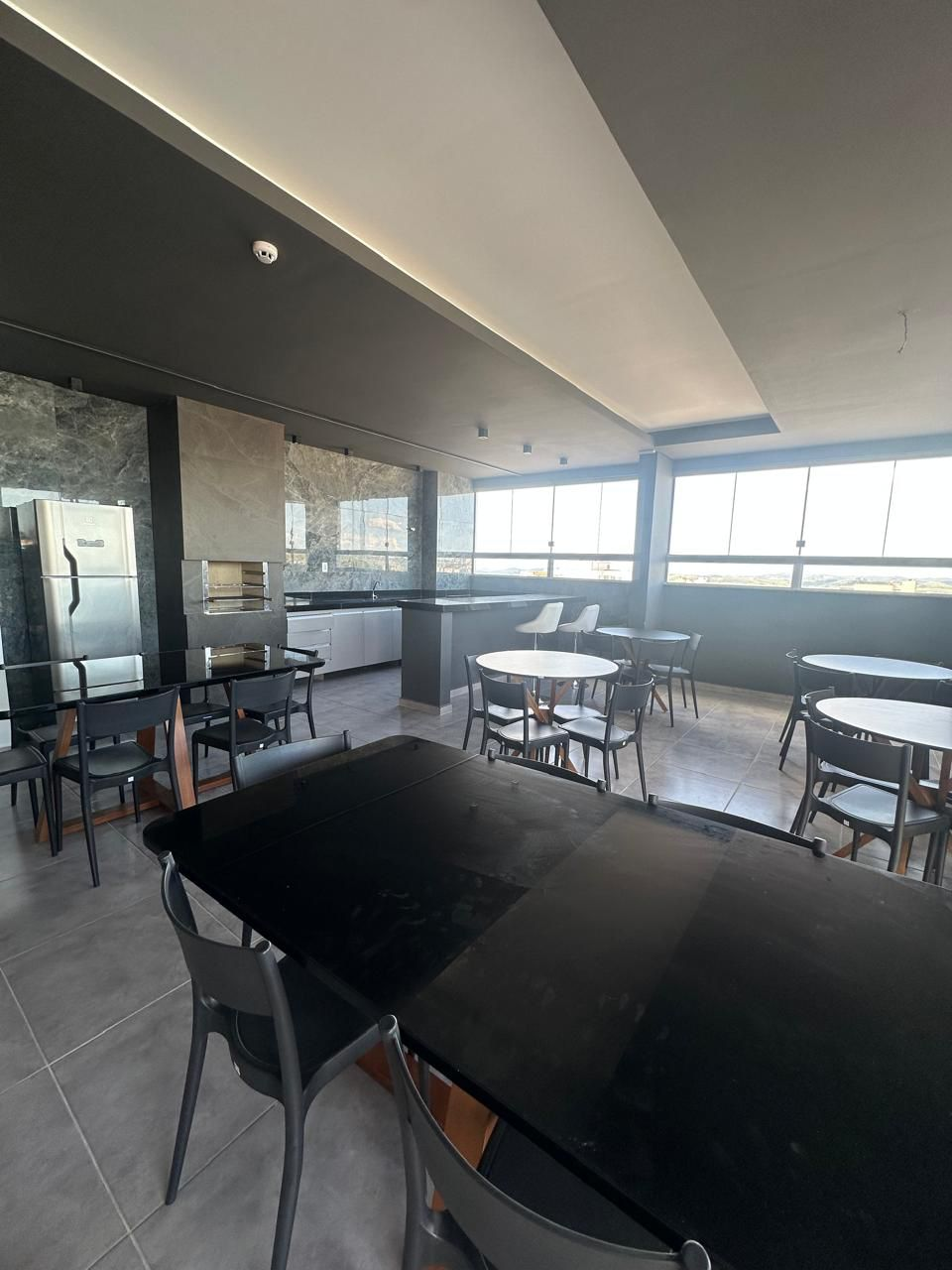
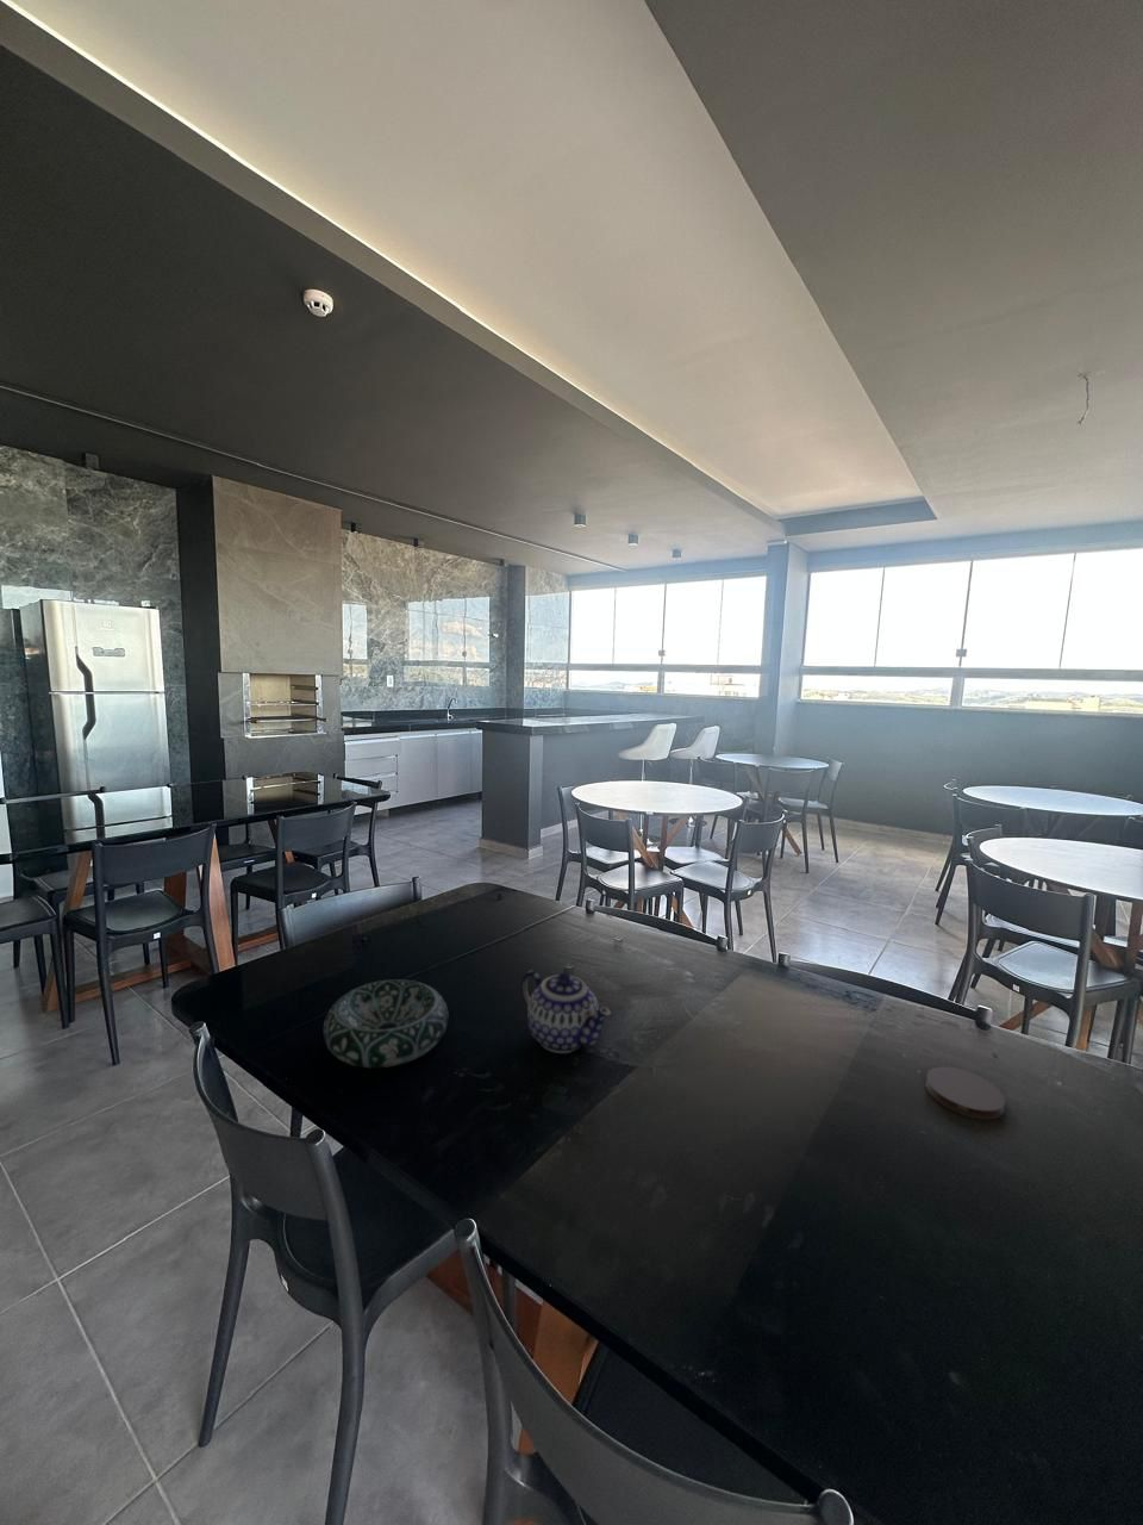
+ teapot [519,969,614,1054]
+ coaster [924,1065,1006,1122]
+ decorative bowl [322,979,449,1069]
